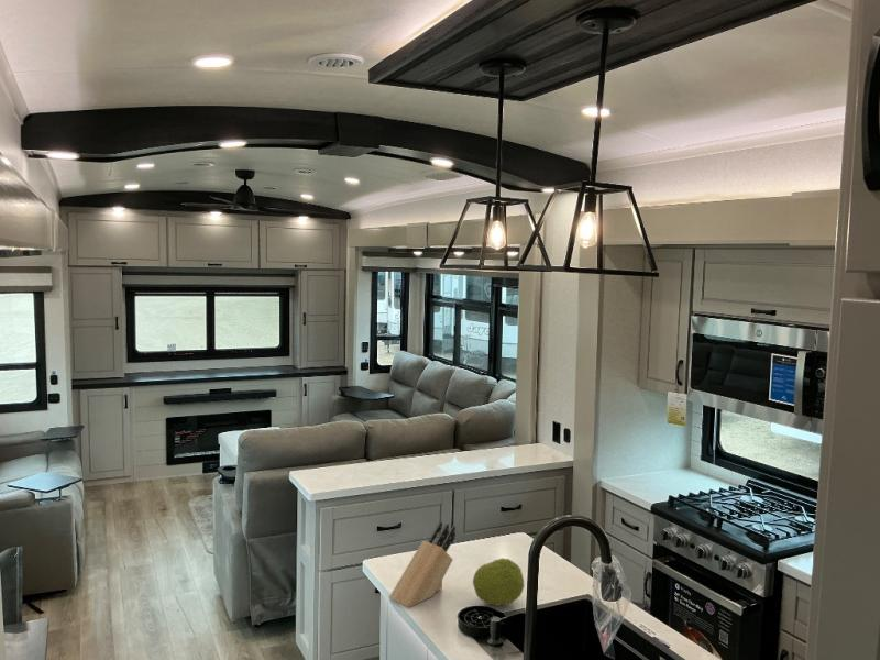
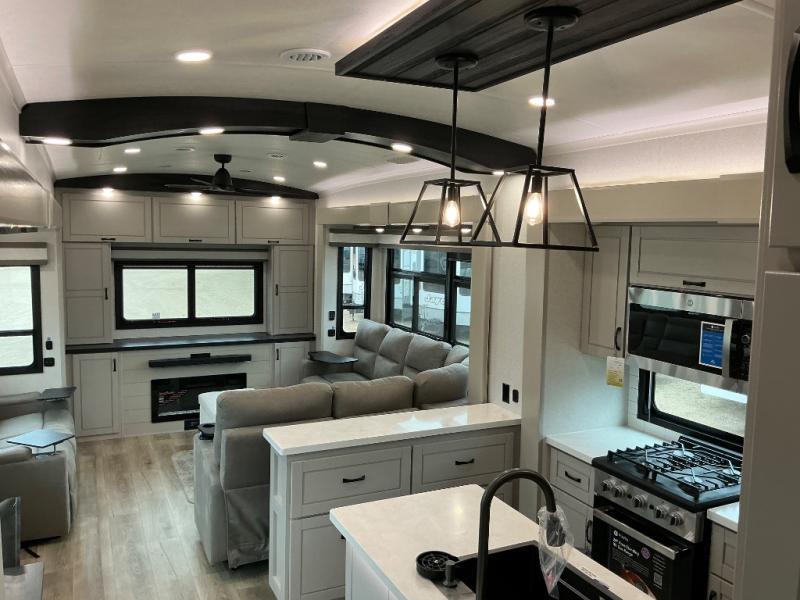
- knife block [388,520,457,608]
- fruit [472,557,525,607]
